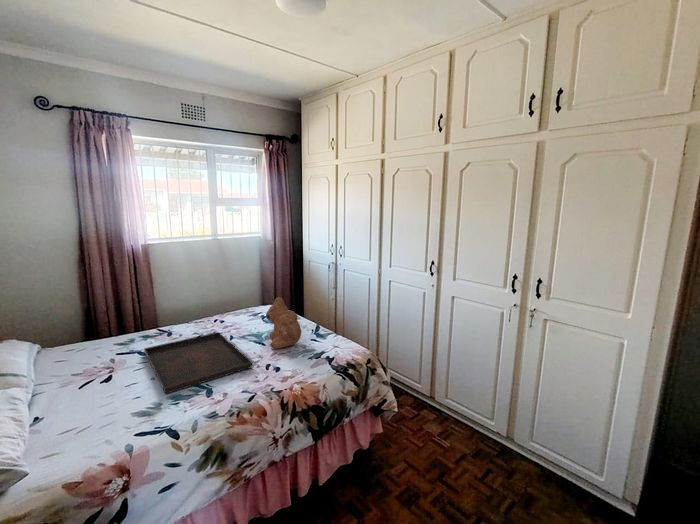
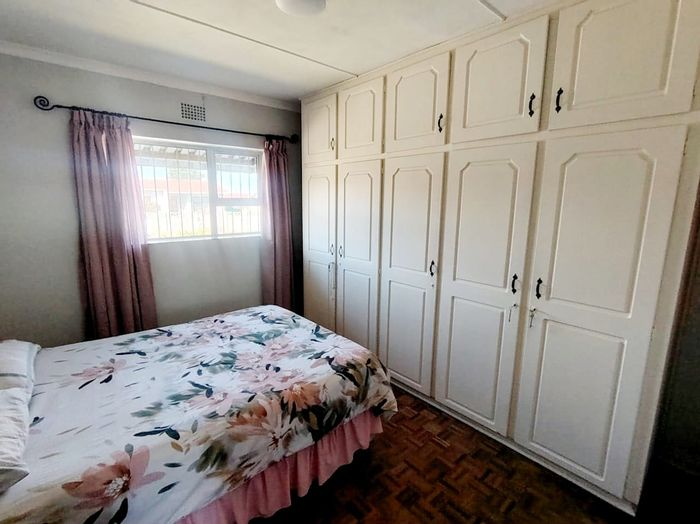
- teddy bear [265,296,302,350]
- serving tray [143,331,254,395]
